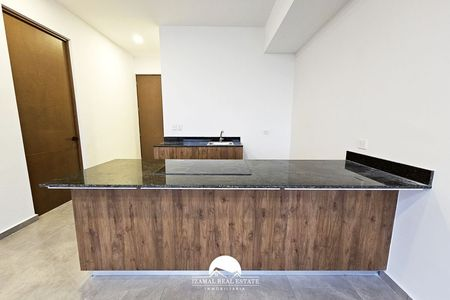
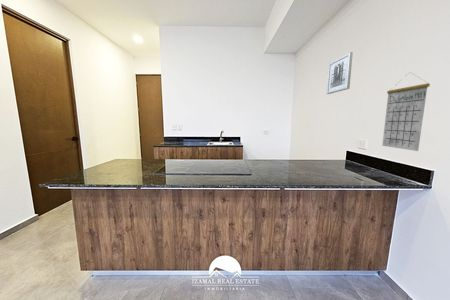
+ wall art [326,51,354,95]
+ calendar [381,71,431,152]
